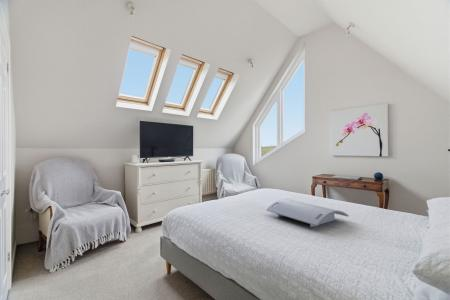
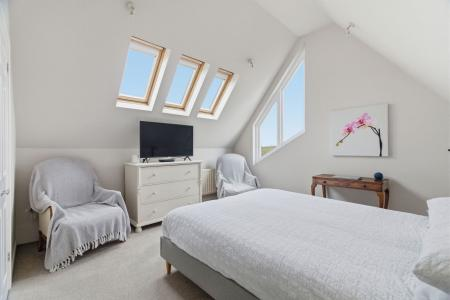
- serving tray [265,198,350,228]
